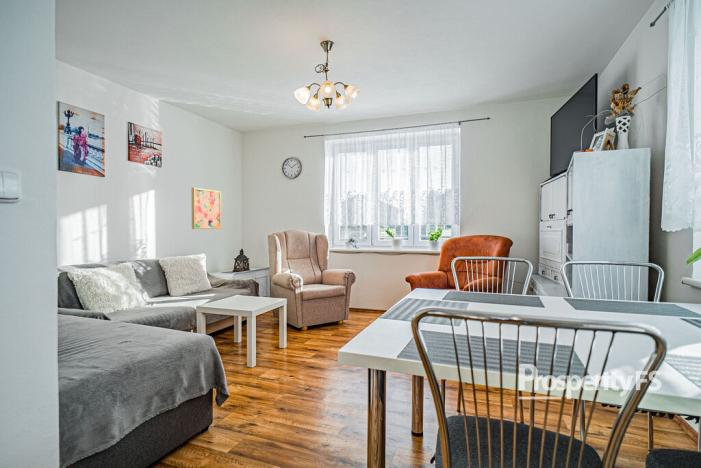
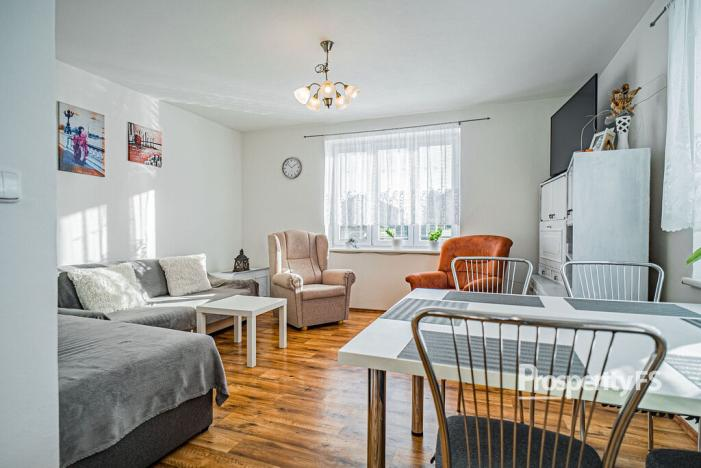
- wall art [191,187,222,230]
